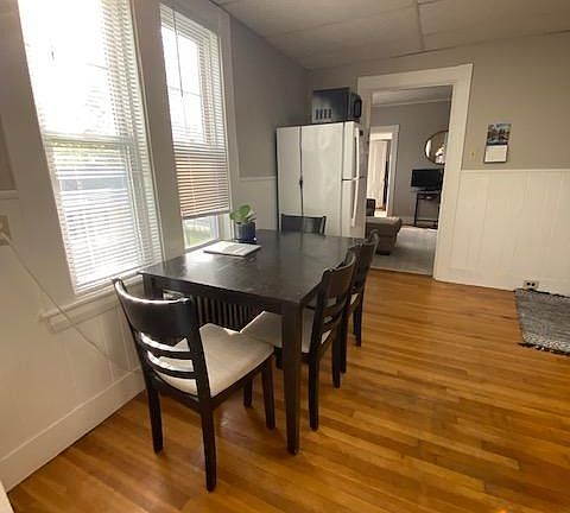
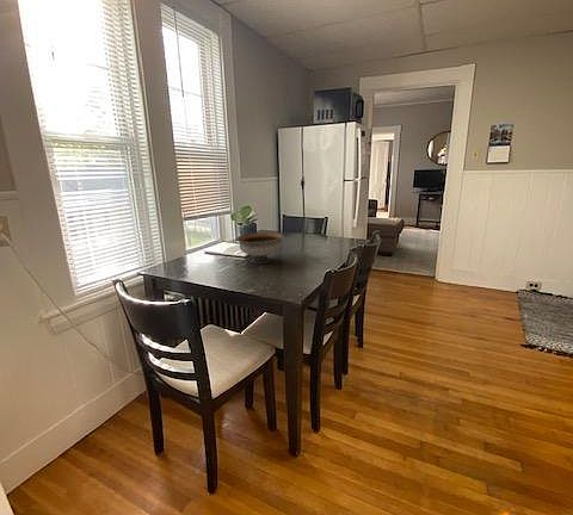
+ bowl [236,231,284,265]
